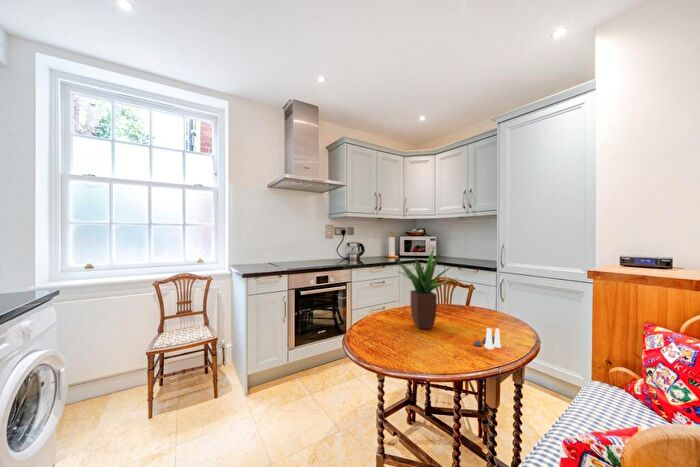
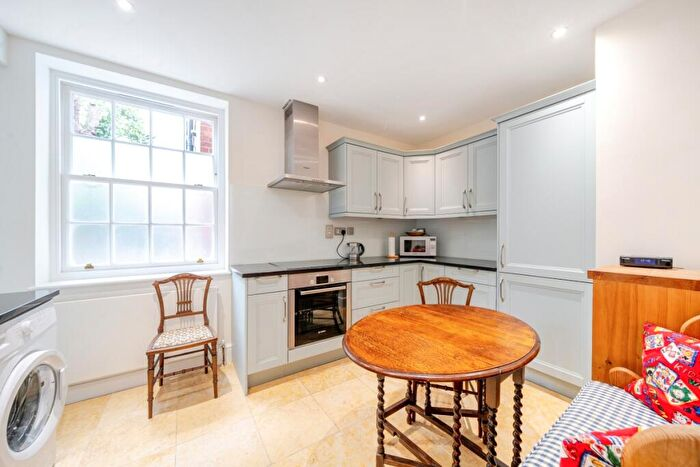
- salt and pepper shaker set [472,327,502,350]
- potted plant [392,248,460,330]
